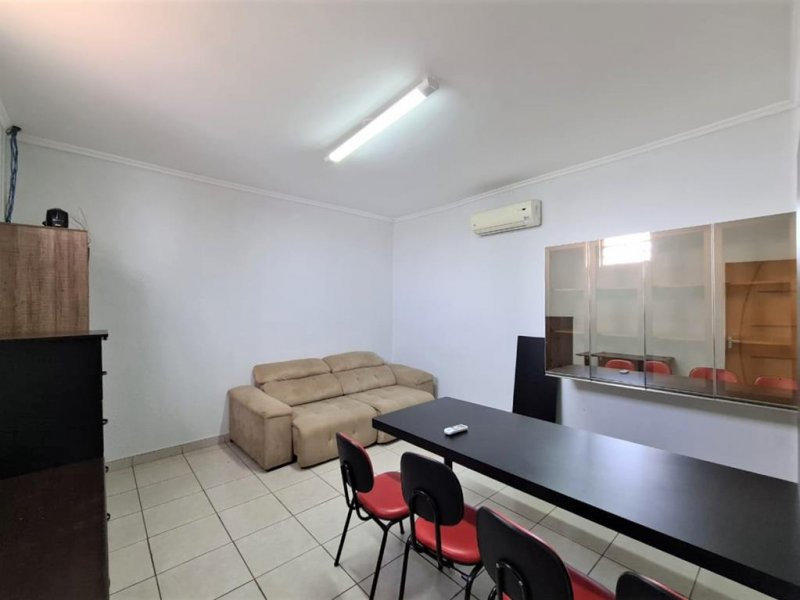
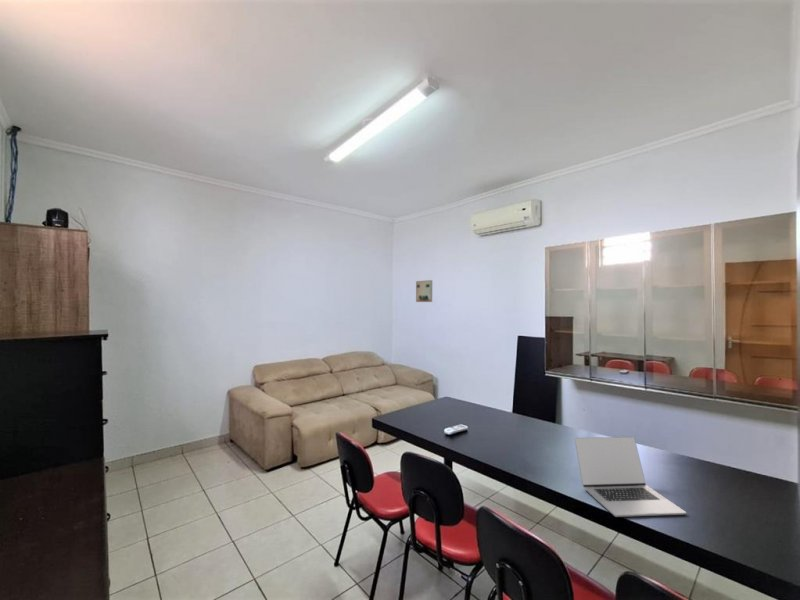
+ laptop [574,436,687,518]
+ wall art [415,279,433,303]
